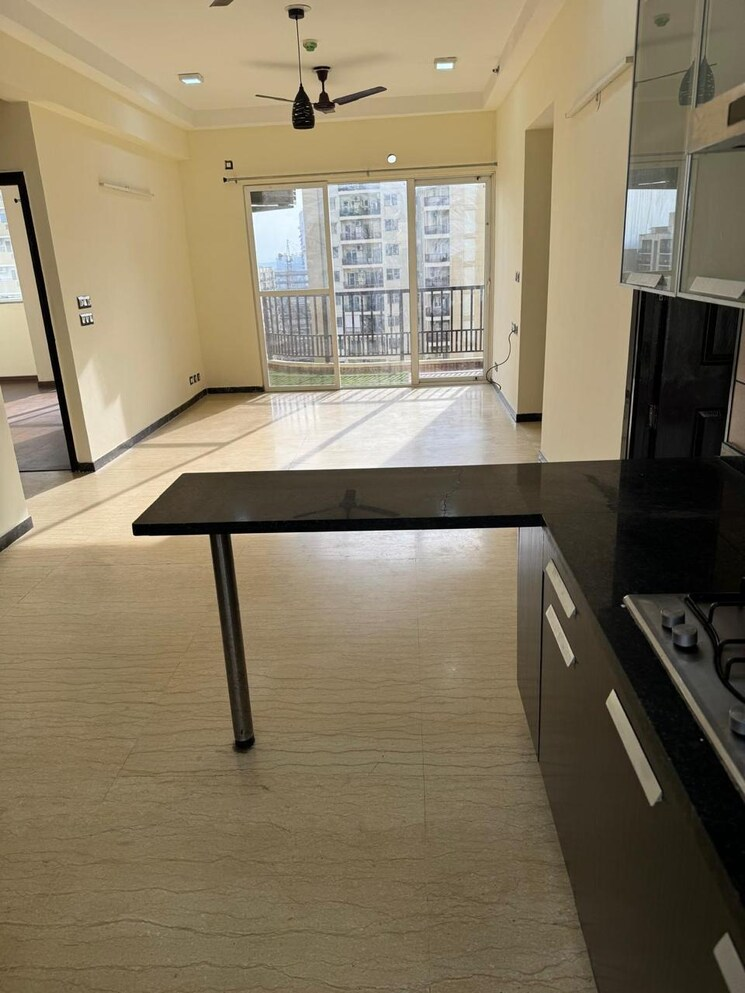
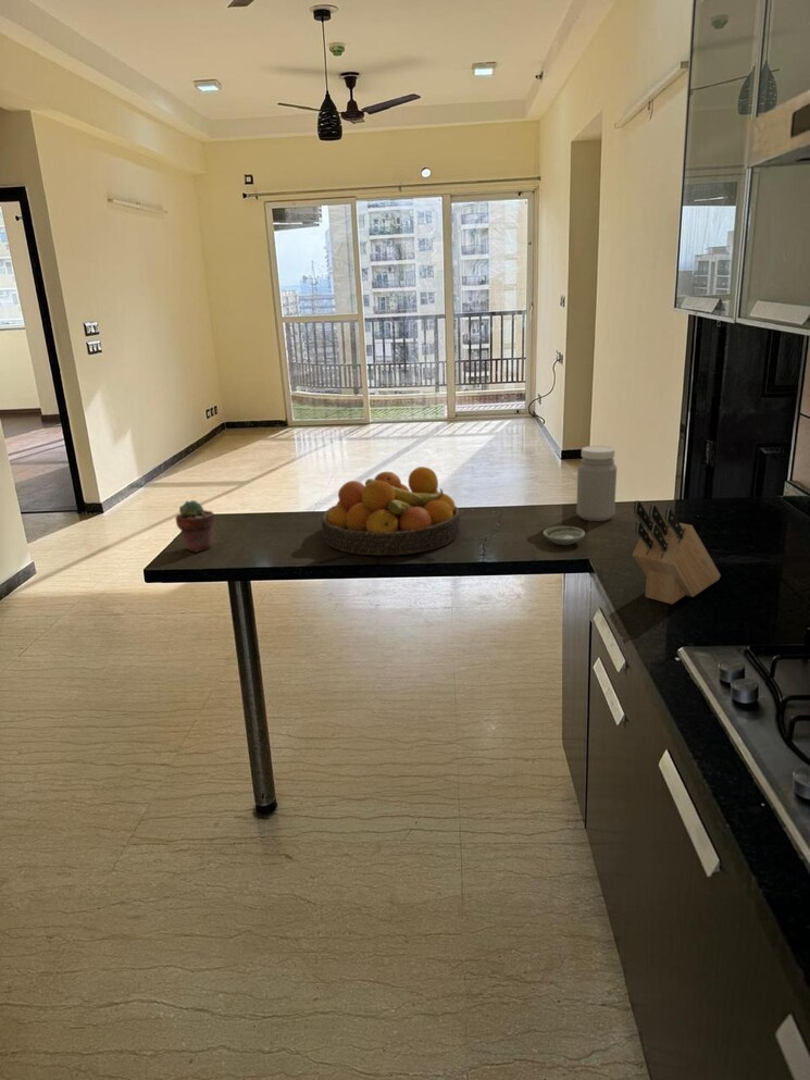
+ knife block [632,499,722,606]
+ saucer [543,525,586,546]
+ jar [575,445,618,522]
+ potted succulent [174,499,215,554]
+ fruit bowl [320,465,461,557]
